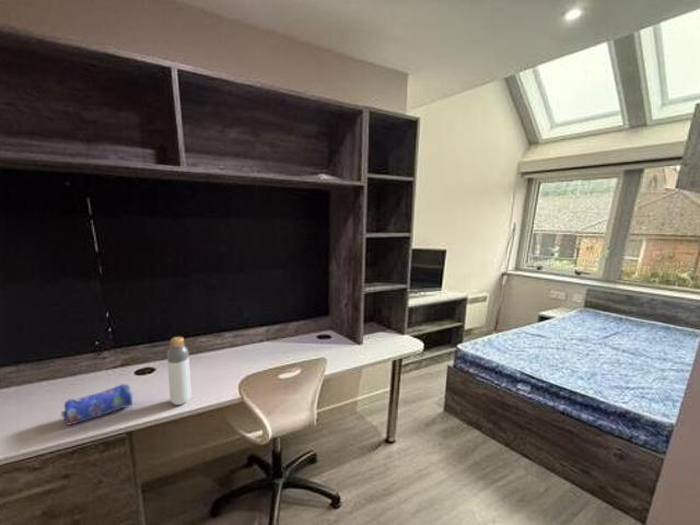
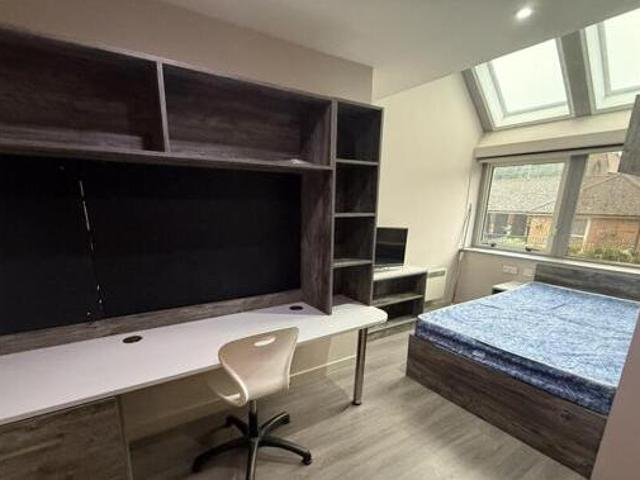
- bottle [166,336,192,406]
- pencil case [60,383,133,425]
